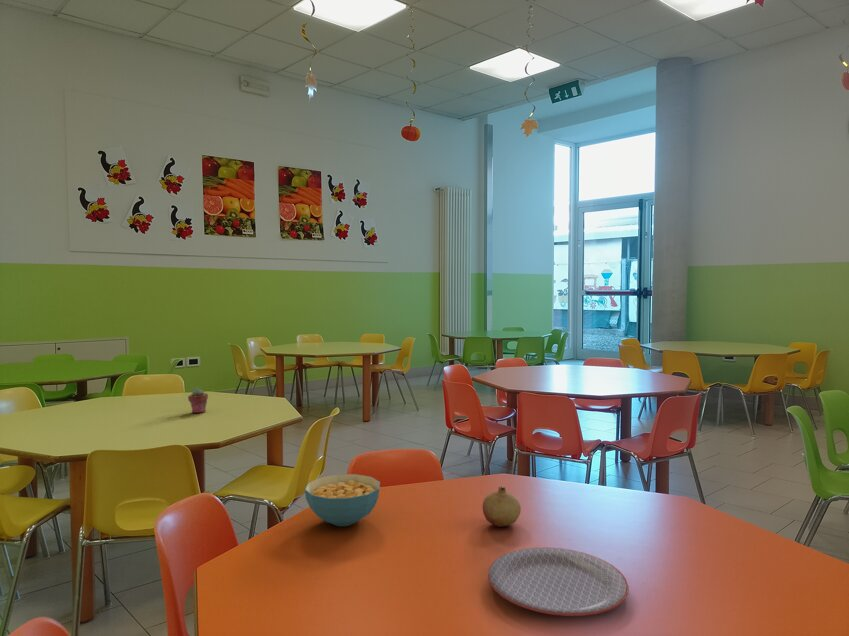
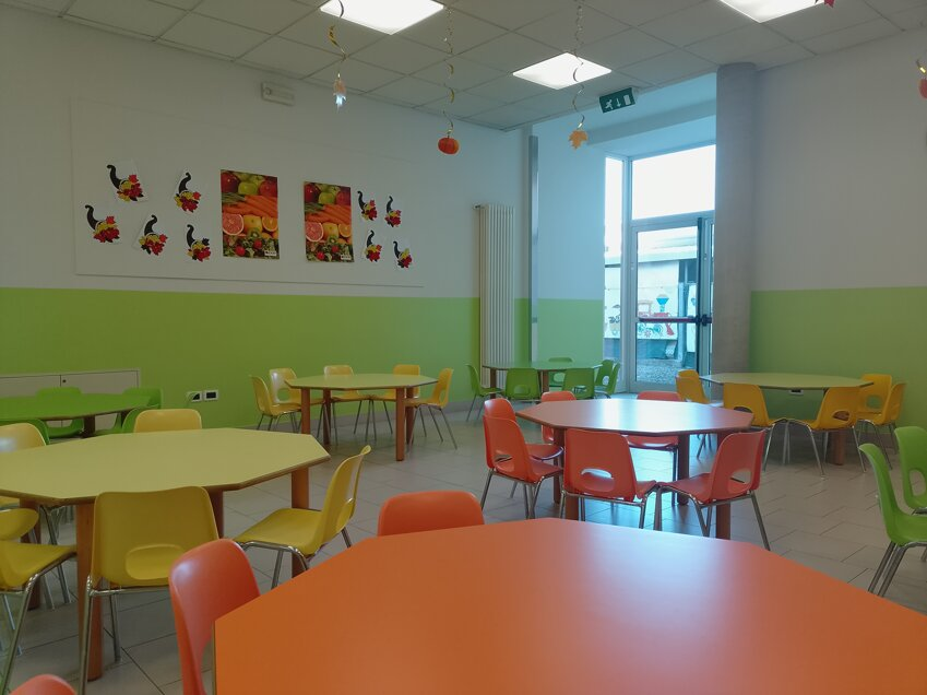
- cereal bowl [304,473,381,527]
- fruit [482,485,522,528]
- potted succulent [187,387,209,414]
- plate [487,546,630,617]
